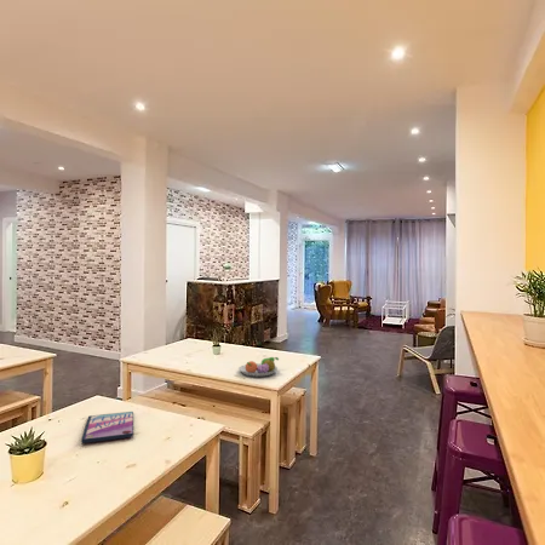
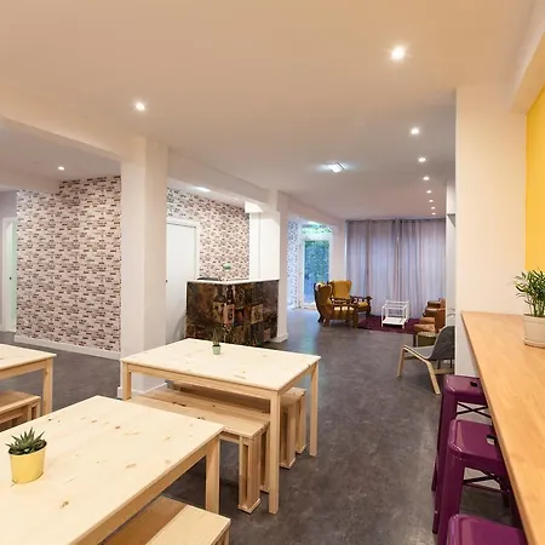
- video game case [80,411,134,444]
- fruit bowl [237,356,280,378]
